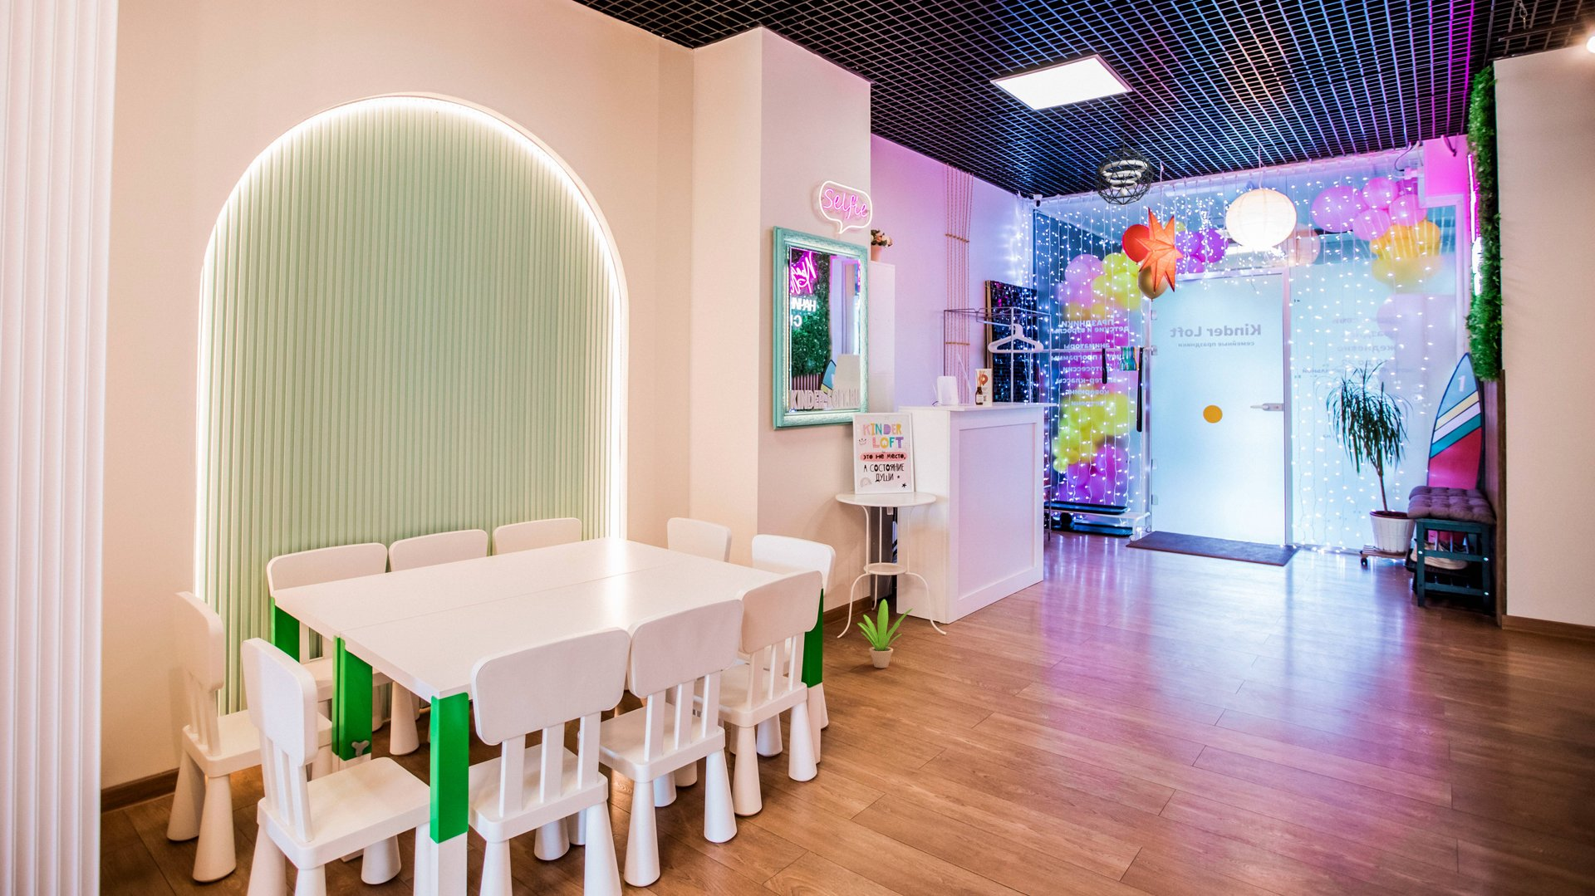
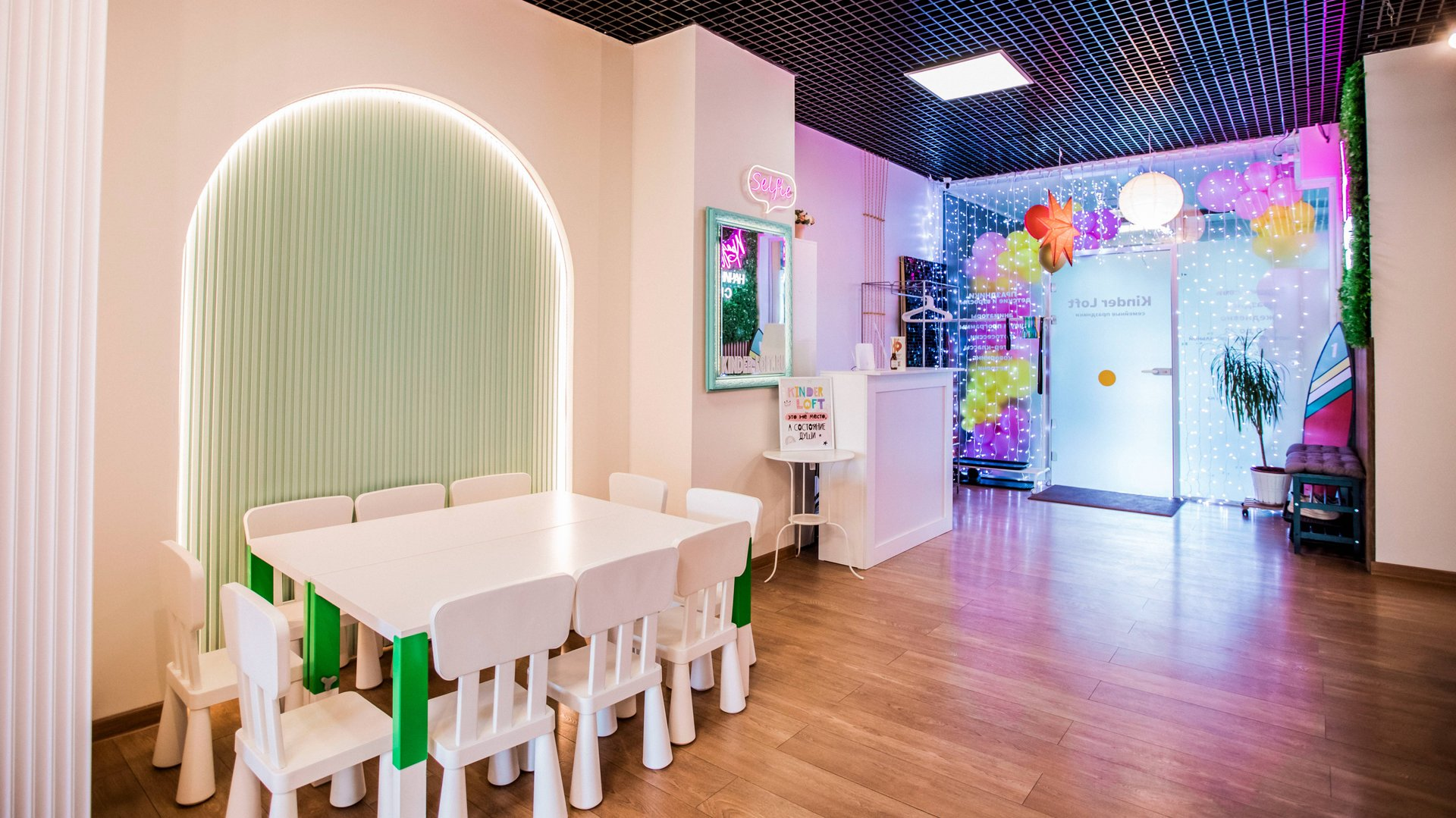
- pendant light [1093,134,1154,206]
- potted plant [857,599,915,668]
